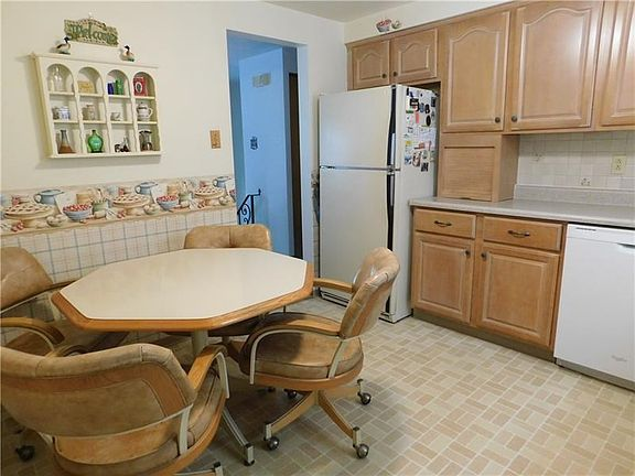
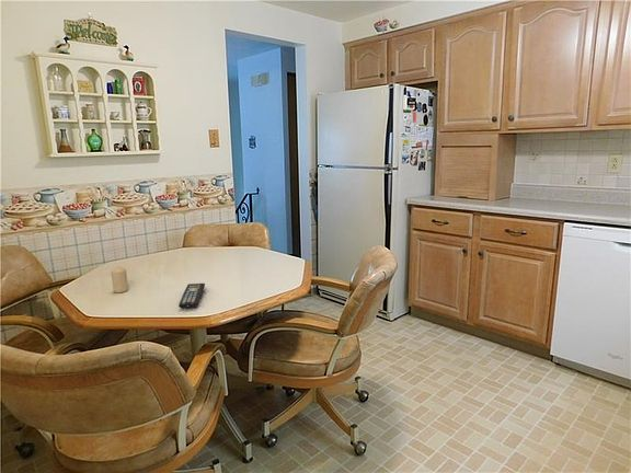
+ candle [110,265,129,293]
+ remote control [177,282,206,309]
